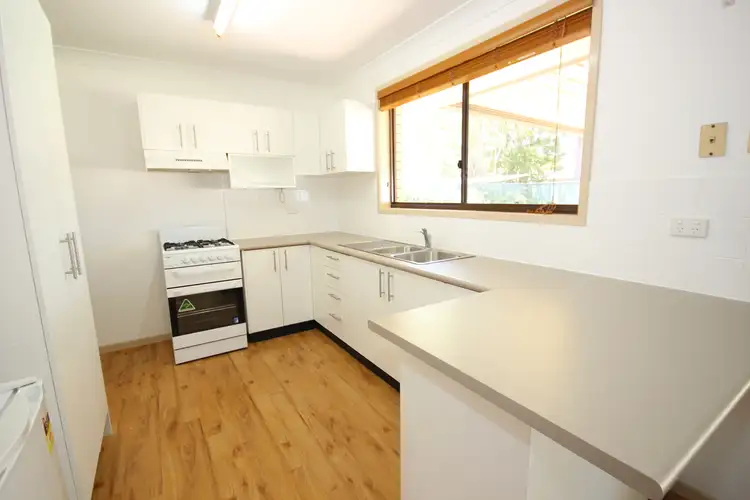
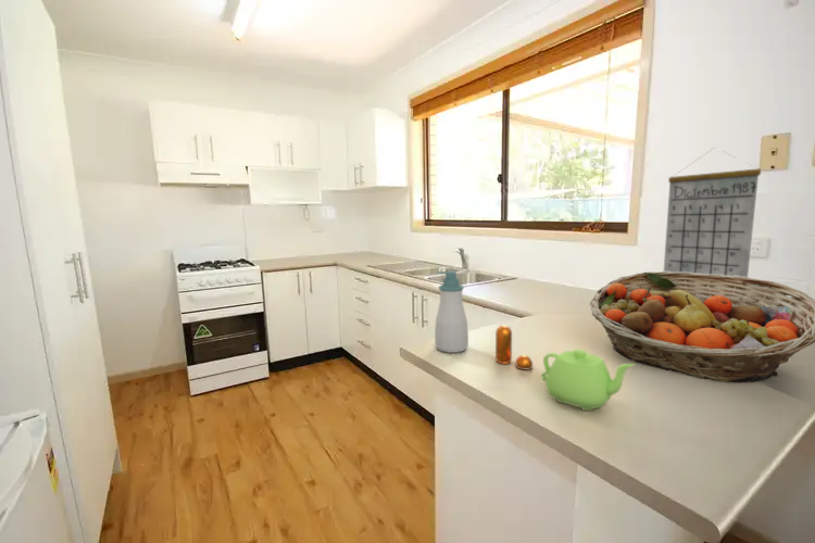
+ pepper shaker [494,325,534,370]
+ fruit basket [589,270,815,383]
+ calendar [663,148,762,278]
+ soap bottle [434,270,469,354]
+ teapot [540,349,636,412]
